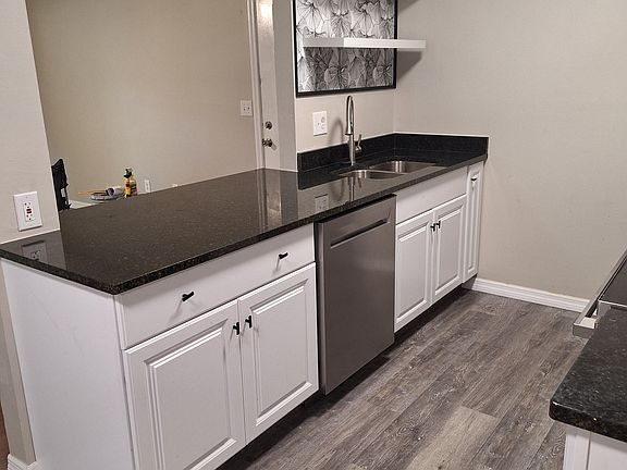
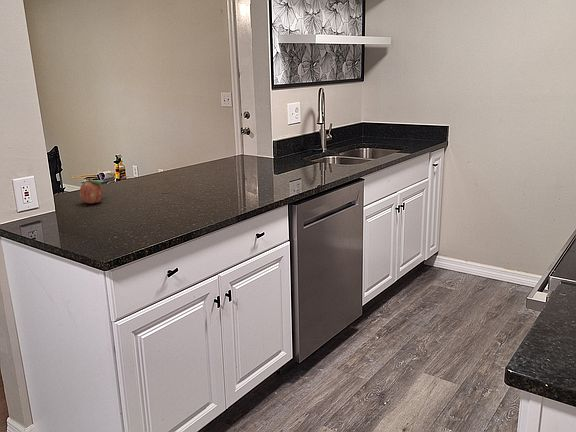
+ fruit [79,177,104,204]
